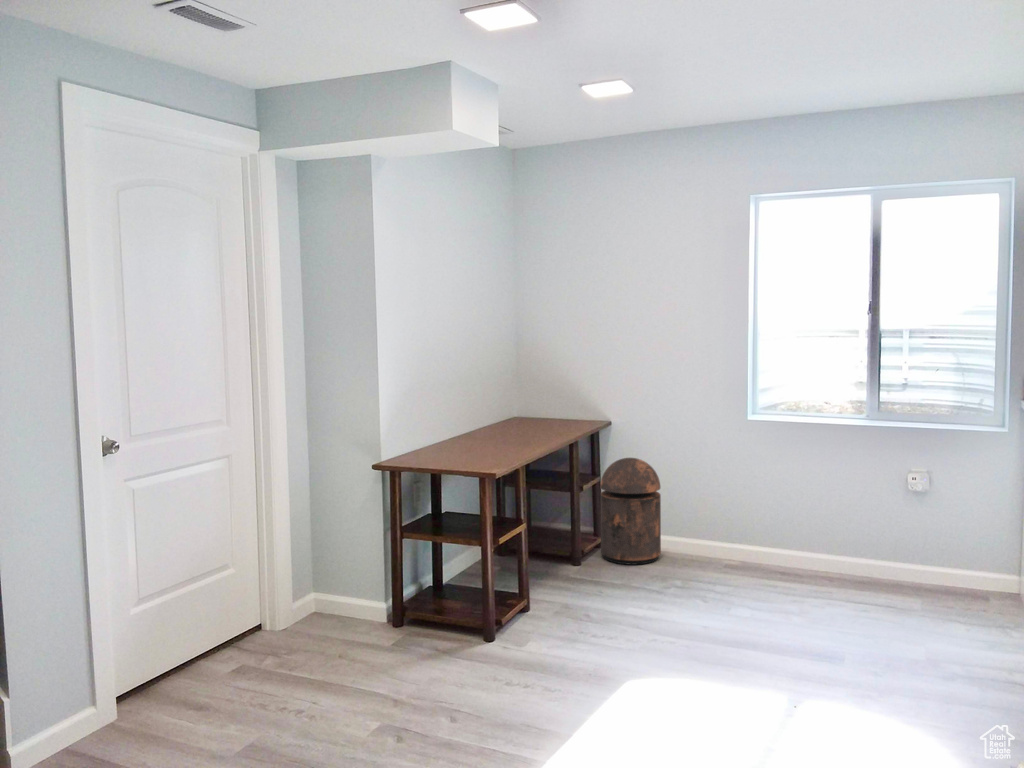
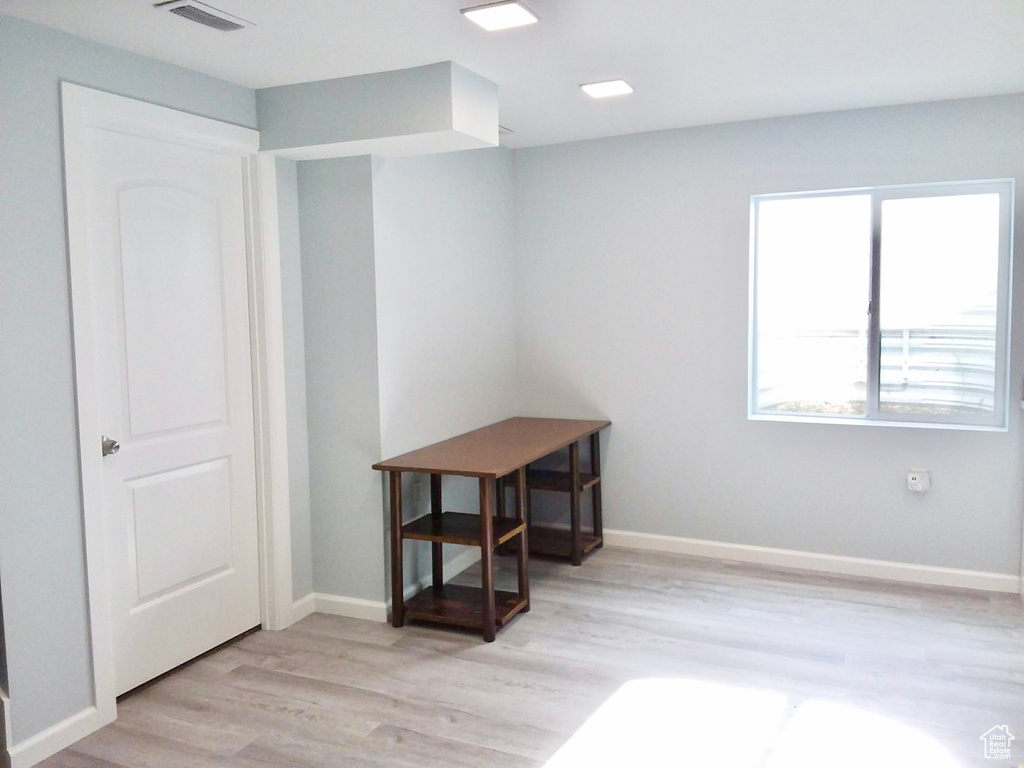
- trash can [599,457,662,566]
